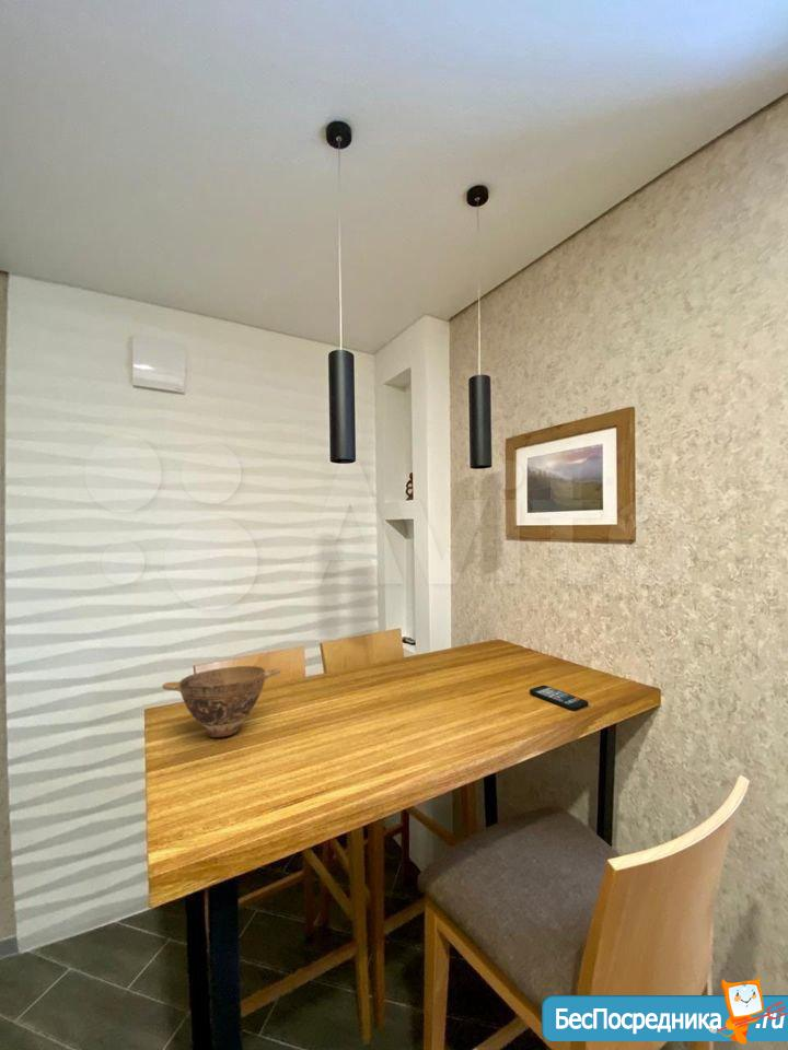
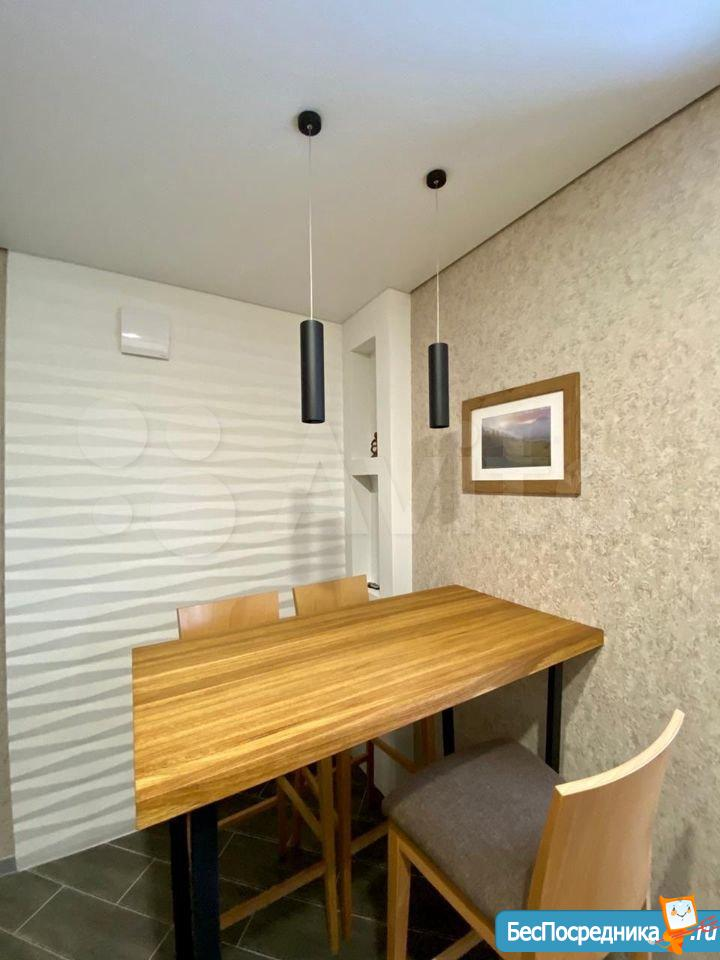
- smartphone [529,684,589,712]
- bowl [161,665,282,738]
